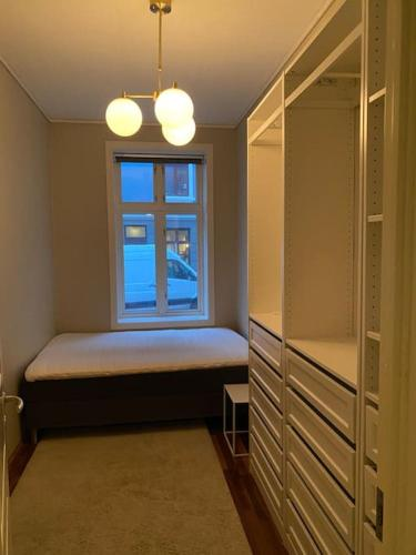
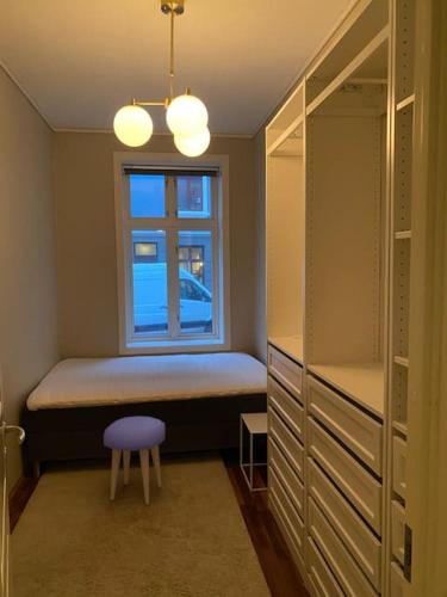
+ stool [103,416,166,506]
